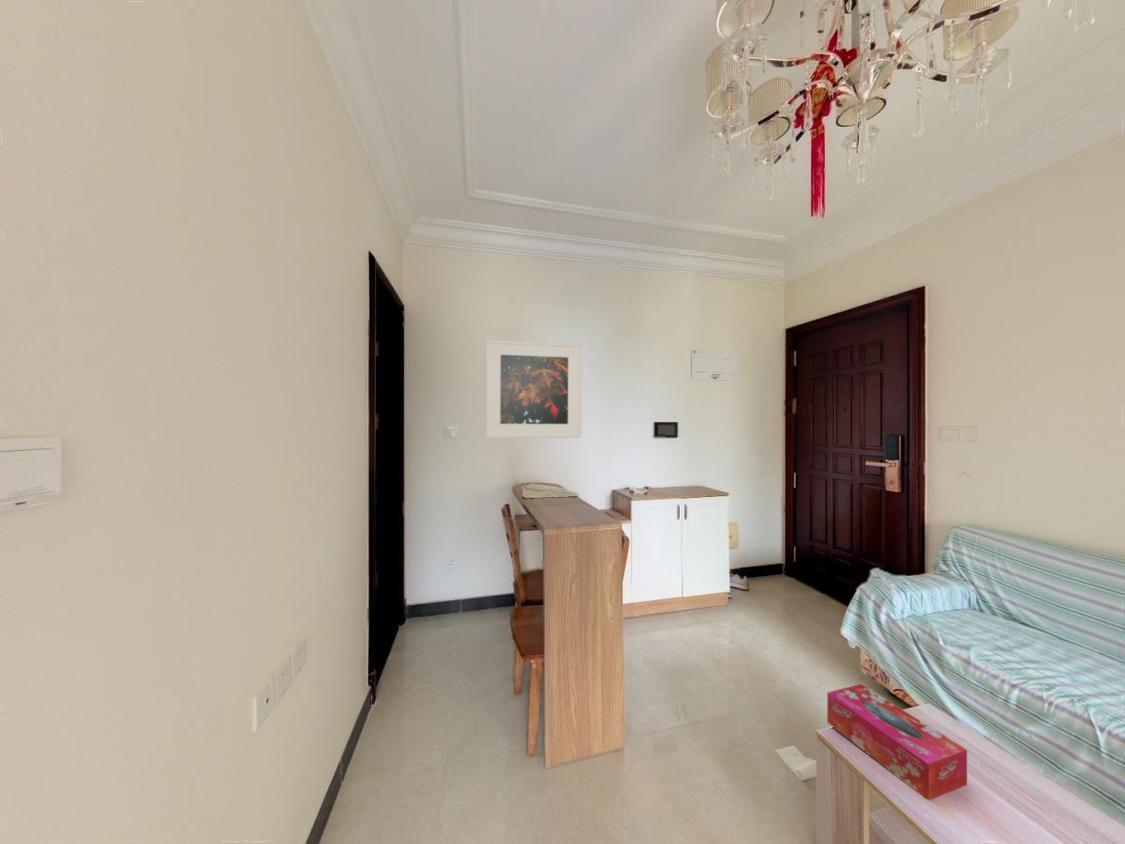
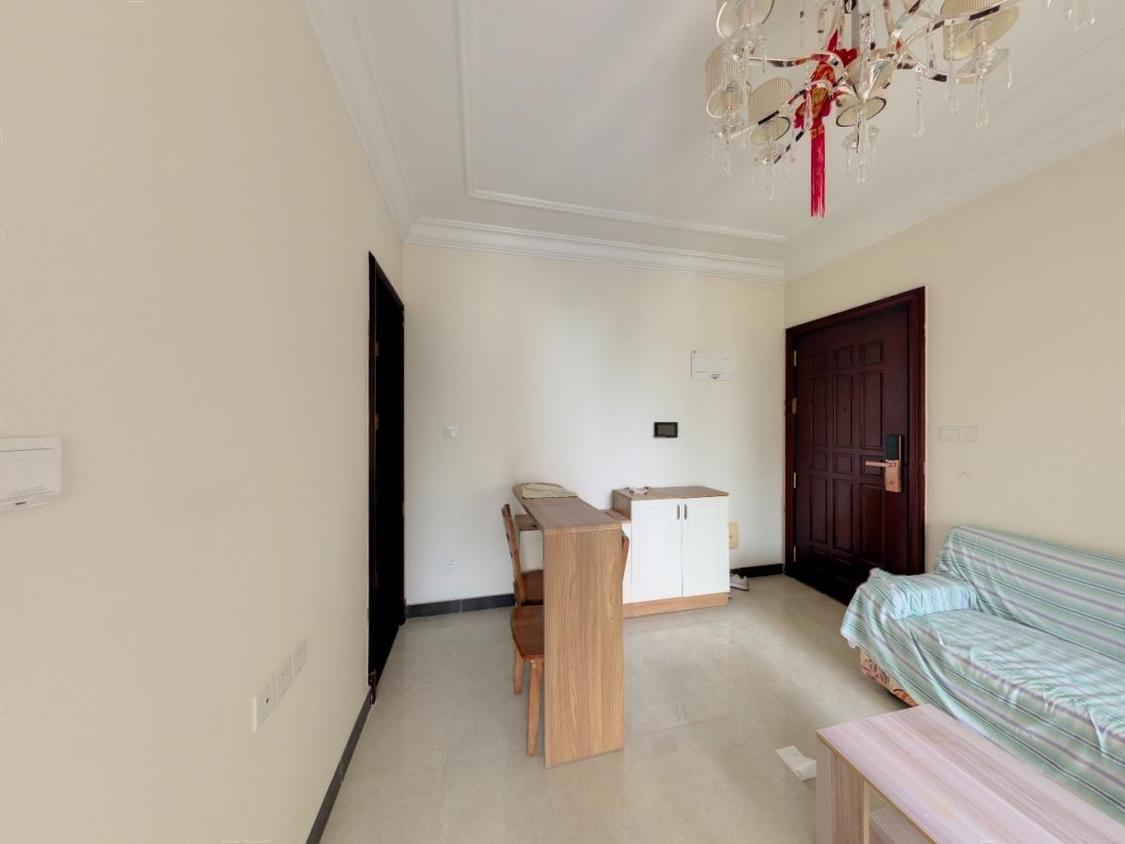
- tissue box [826,683,968,802]
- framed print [485,339,583,439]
